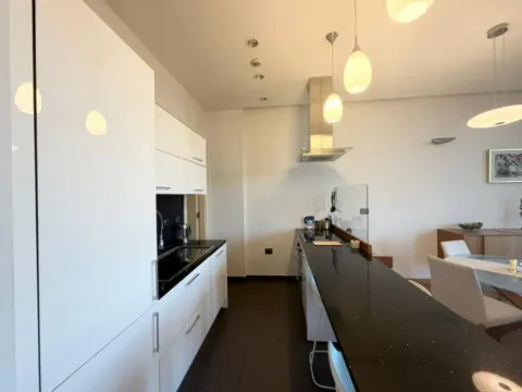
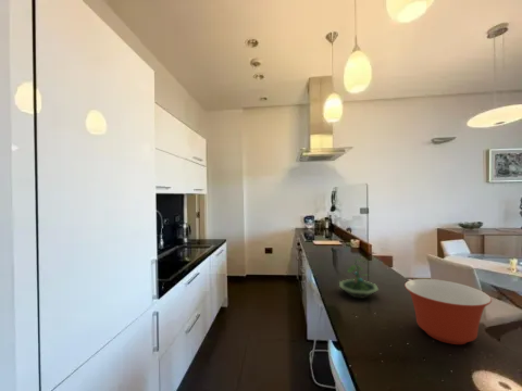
+ mixing bowl [403,278,493,345]
+ terrarium [338,257,380,300]
